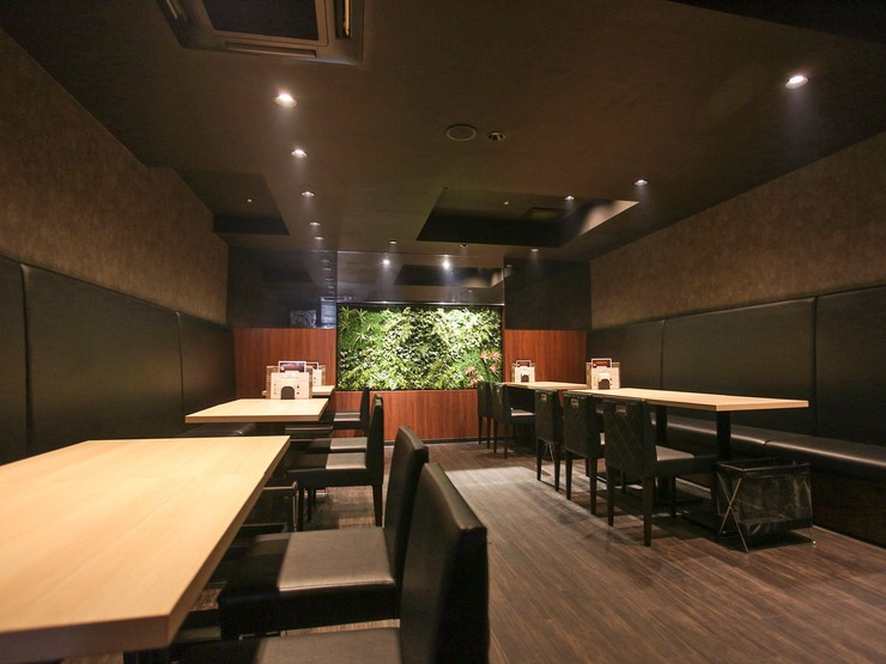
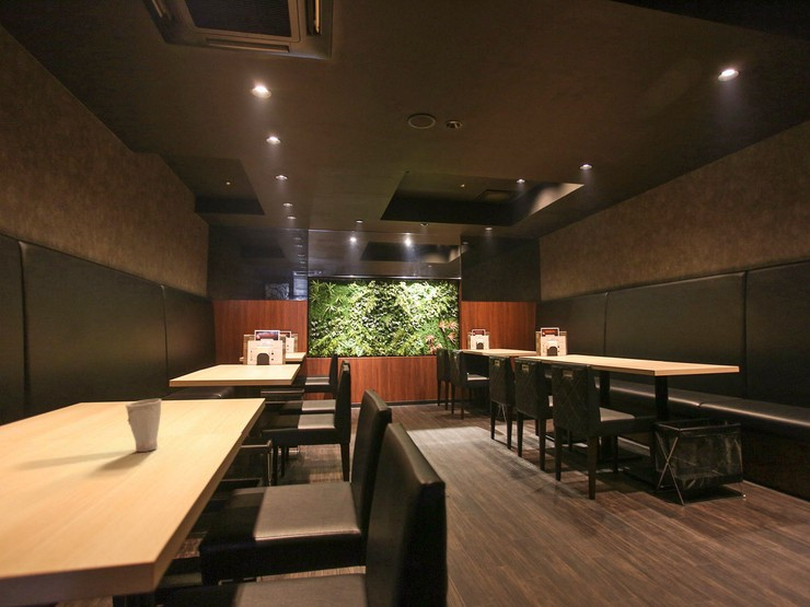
+ cup [125,398,162,453]
